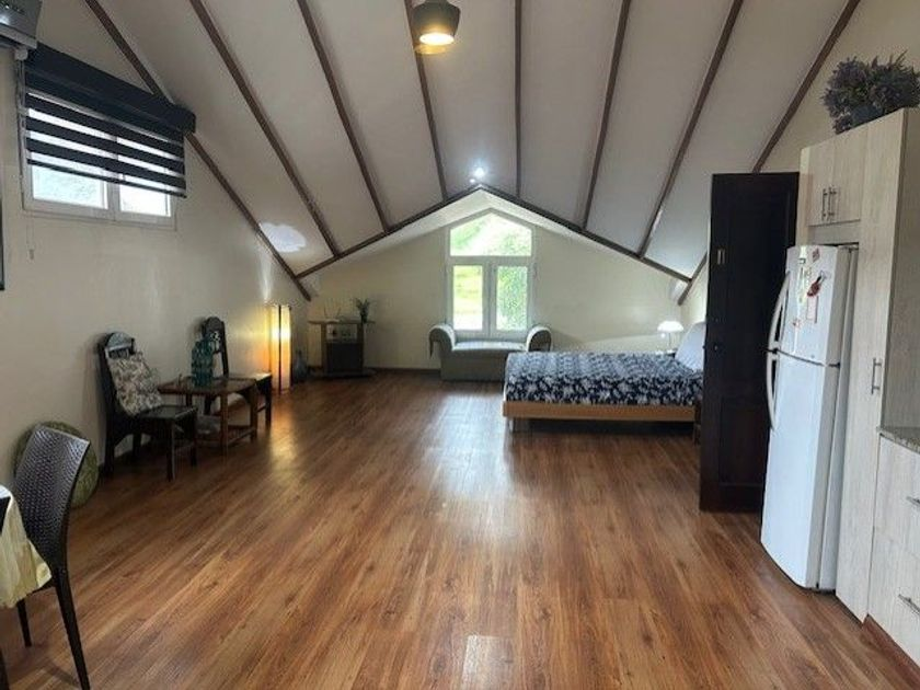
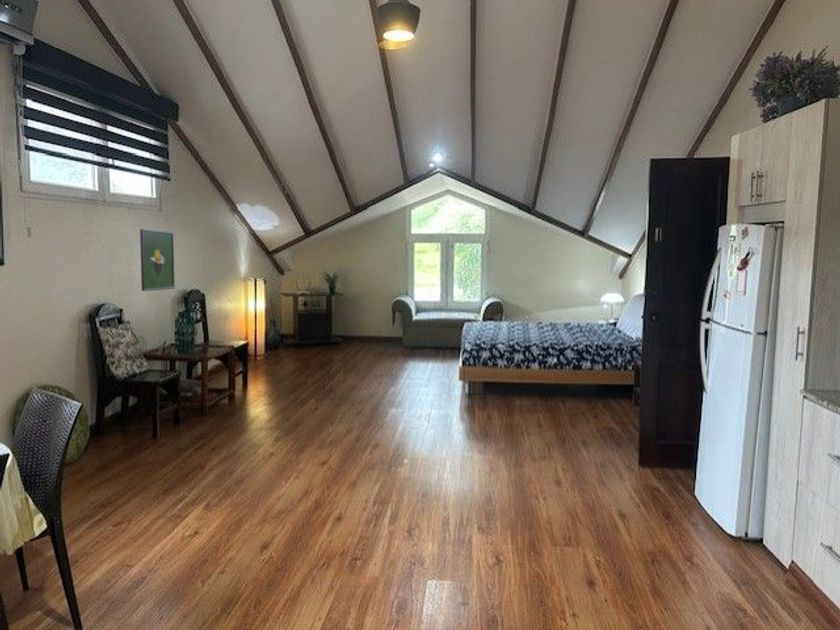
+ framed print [139,228,175,292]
